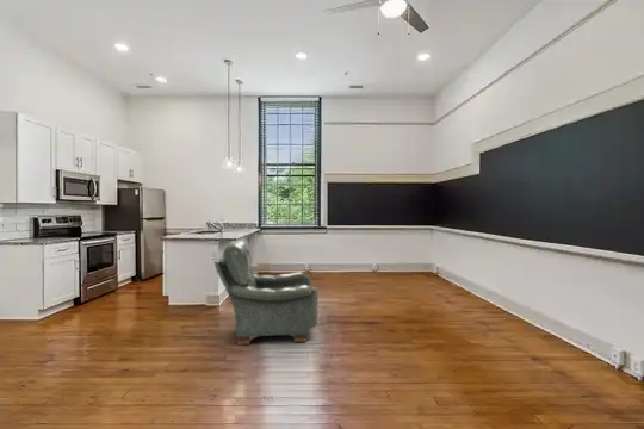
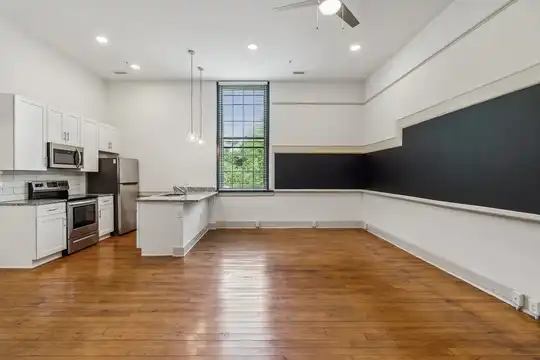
- armchair [213,240,320,347]
